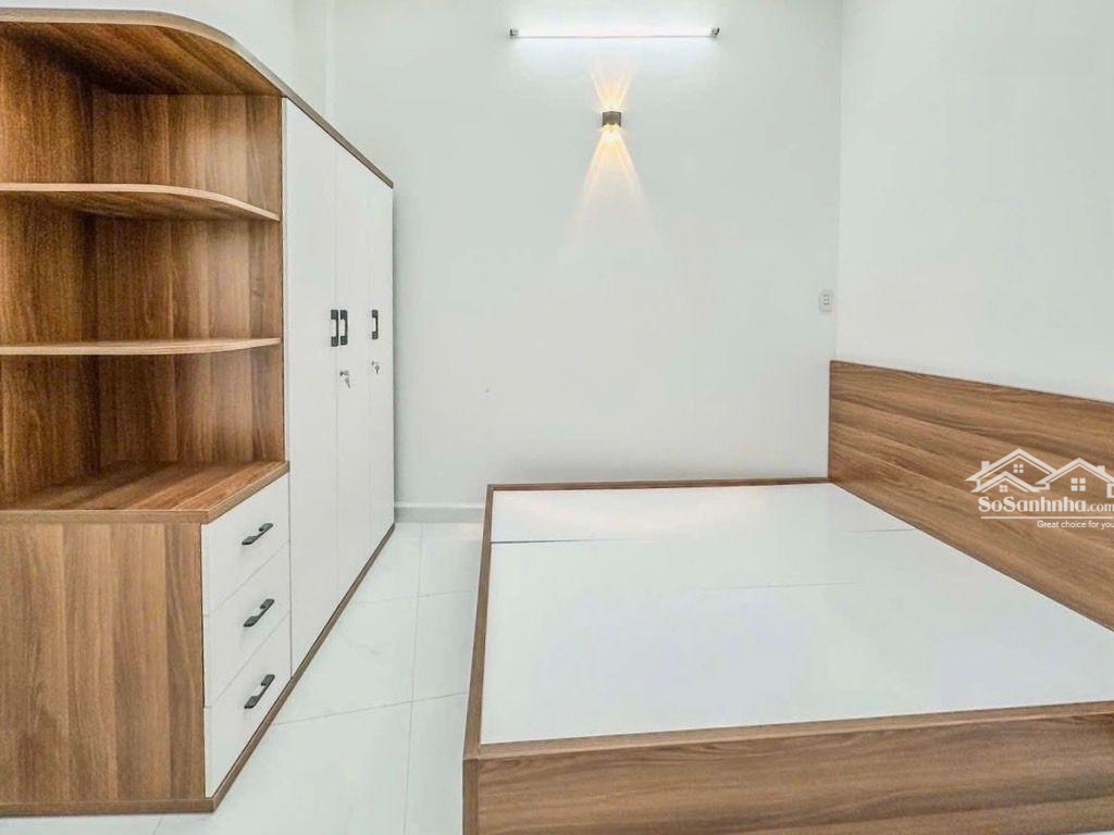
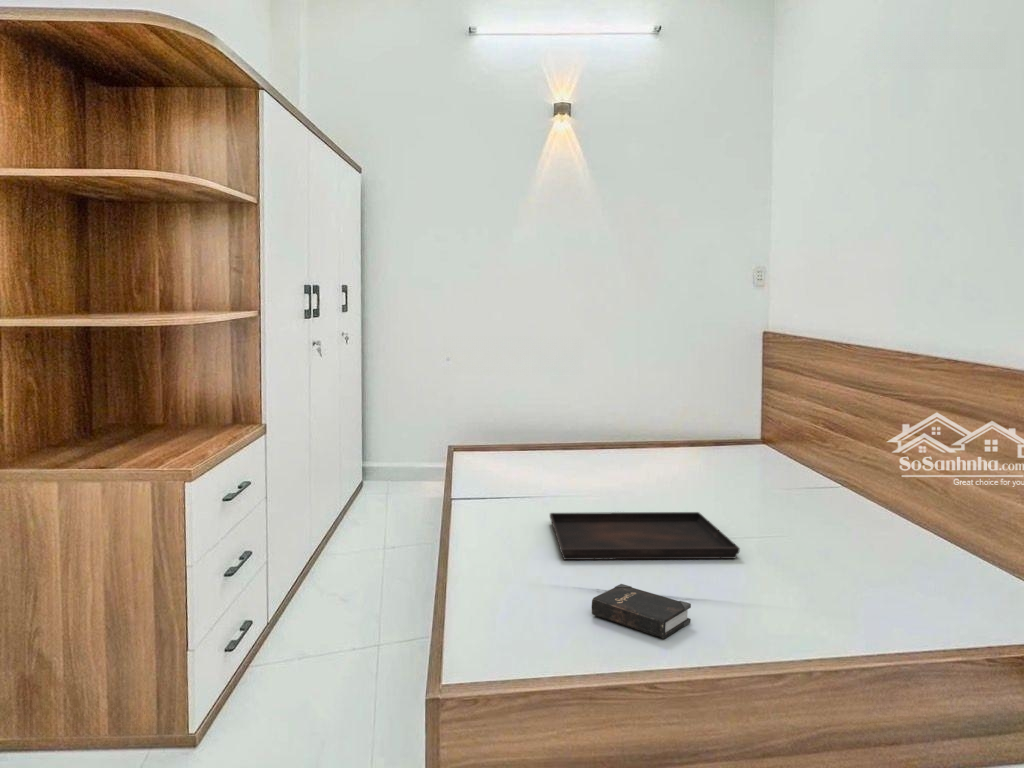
+ serving tray [549,511,741,561]
+ hardback book [591,583,692,639]
